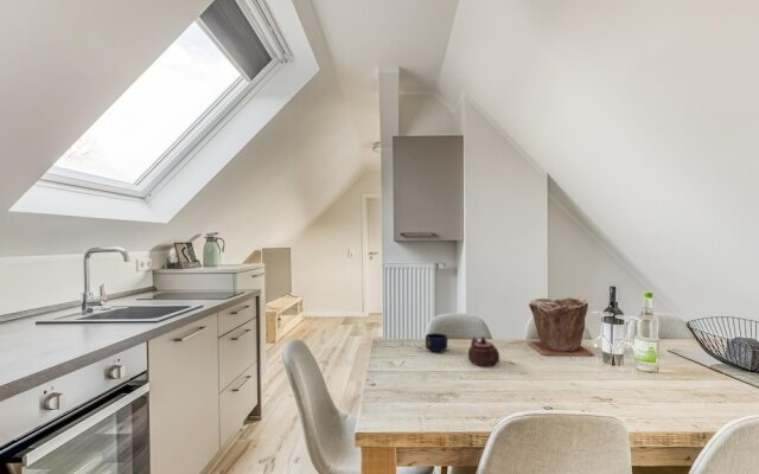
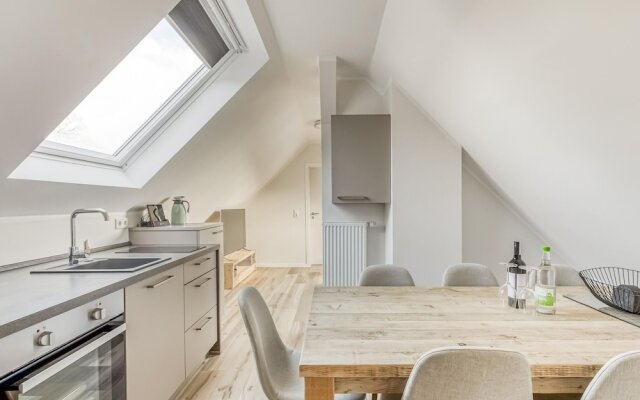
- plant pot [528,296,595,357]
- teapot [467,335,500,367]
- mug [425,332,448,353]
